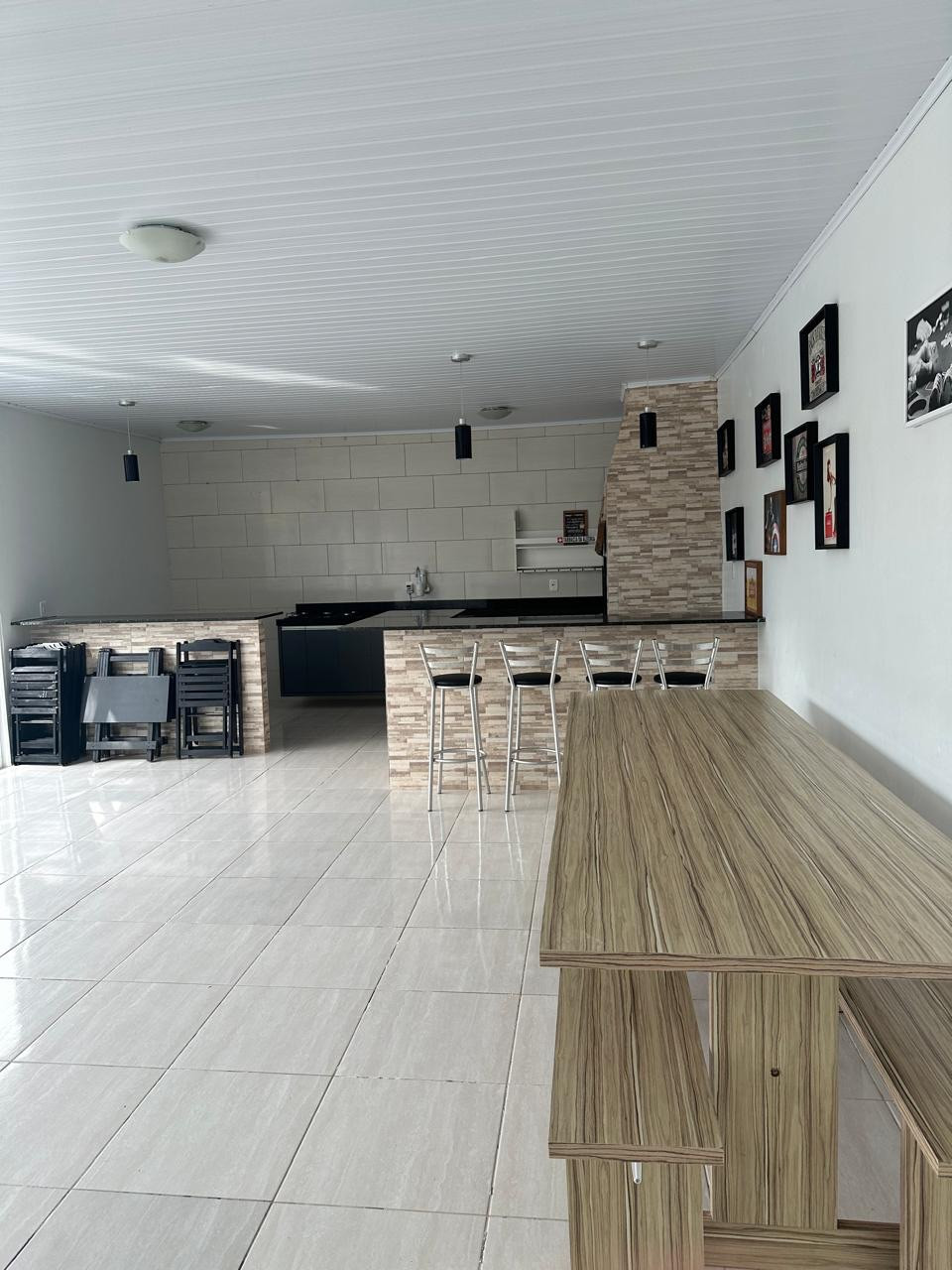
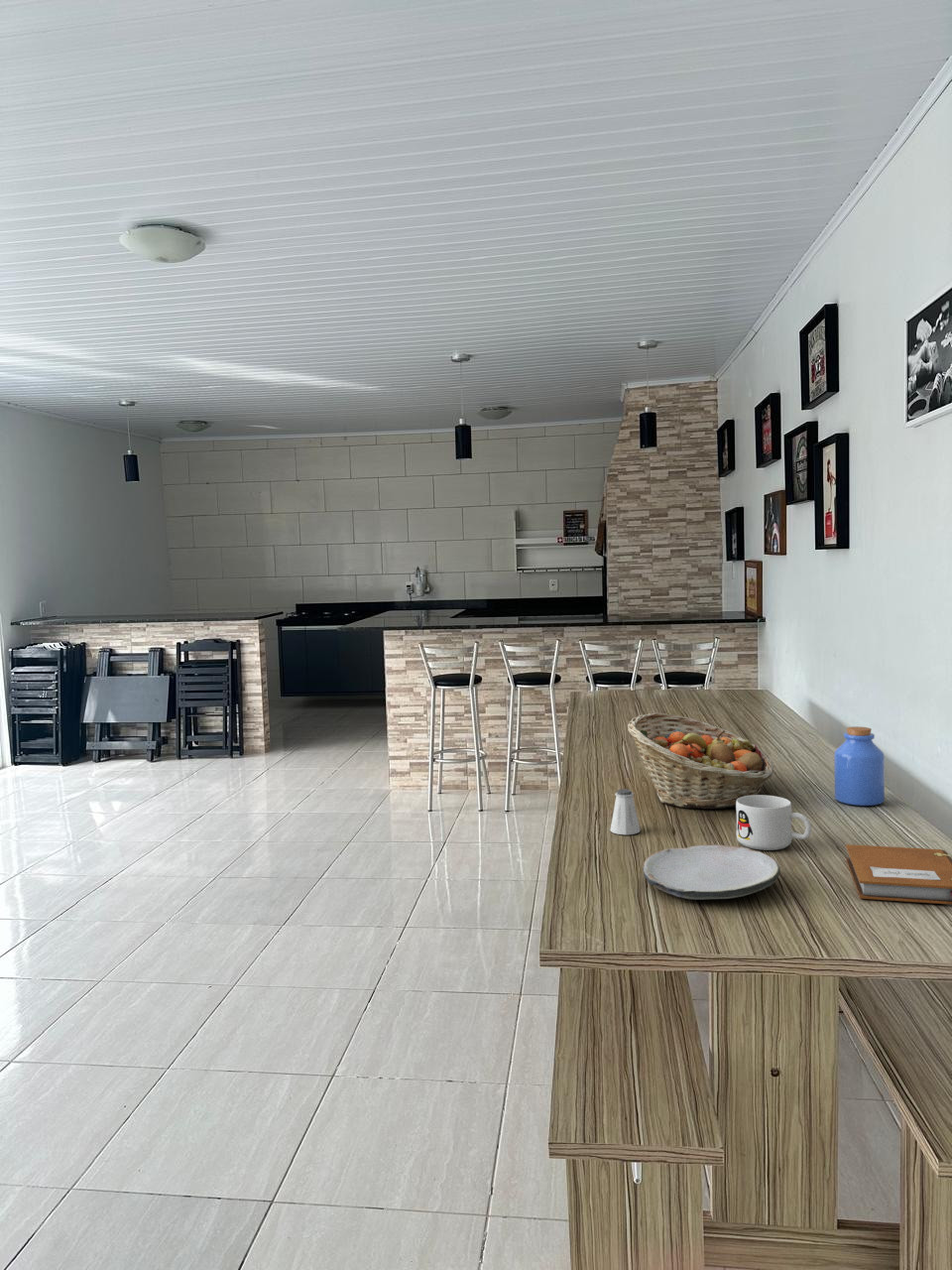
+ mug [735,794,812,851]
+ jar [833,725,886,807]
+ plate [642,843,781,901]
+ notebook [845,843,952,905]
+ saltshaker [609,788,642,835]
+ fruit basket [627,712,774,810]
